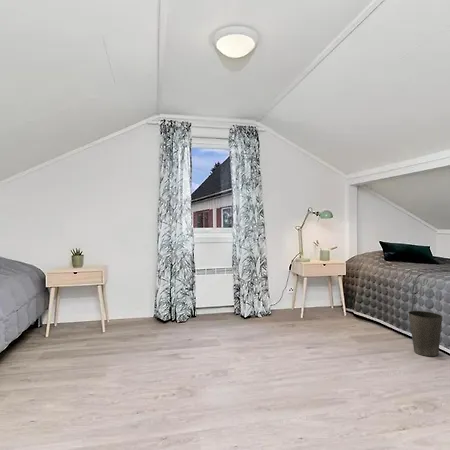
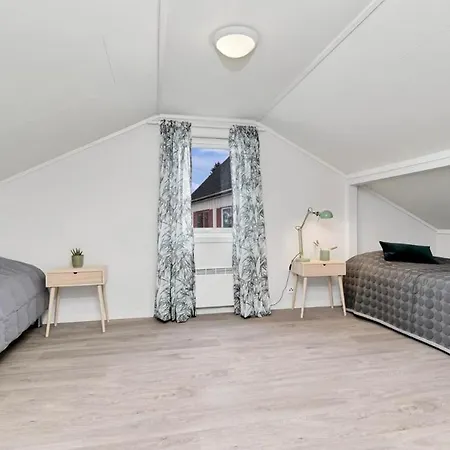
- waste basket [407,310,443,357]
